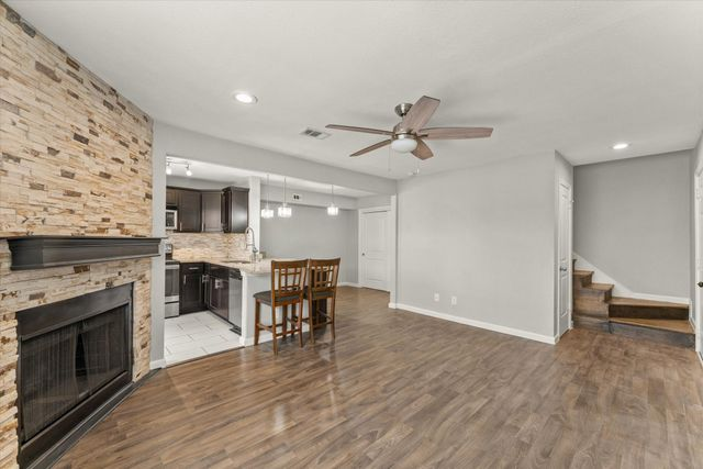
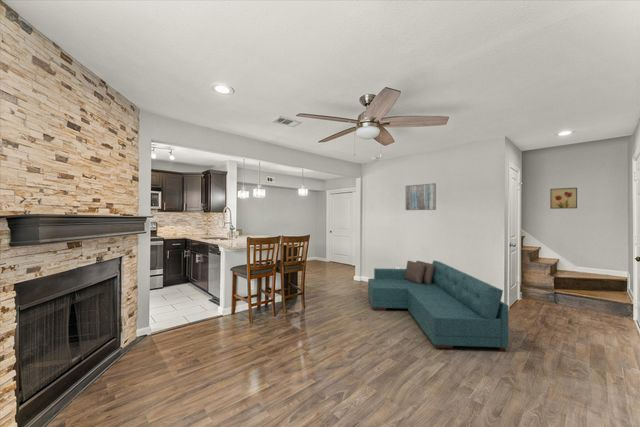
+ wall art [405,182,437,211]
+ sectional sofa [367,260,509,351]
+ wall art [549,187,578,210]
